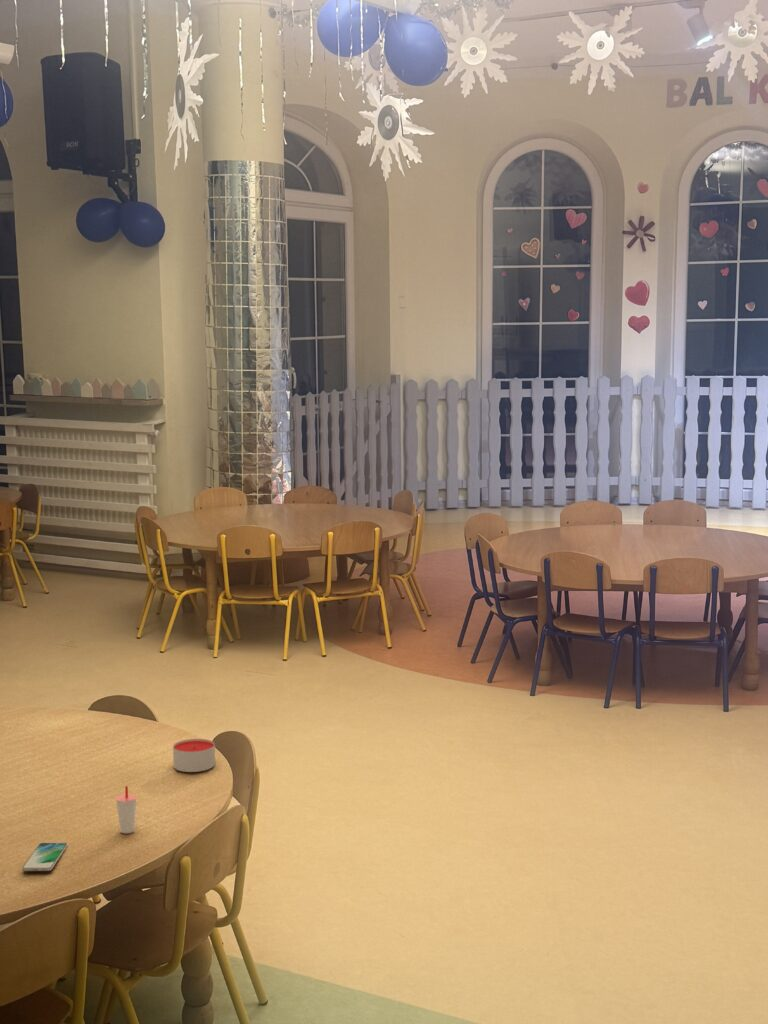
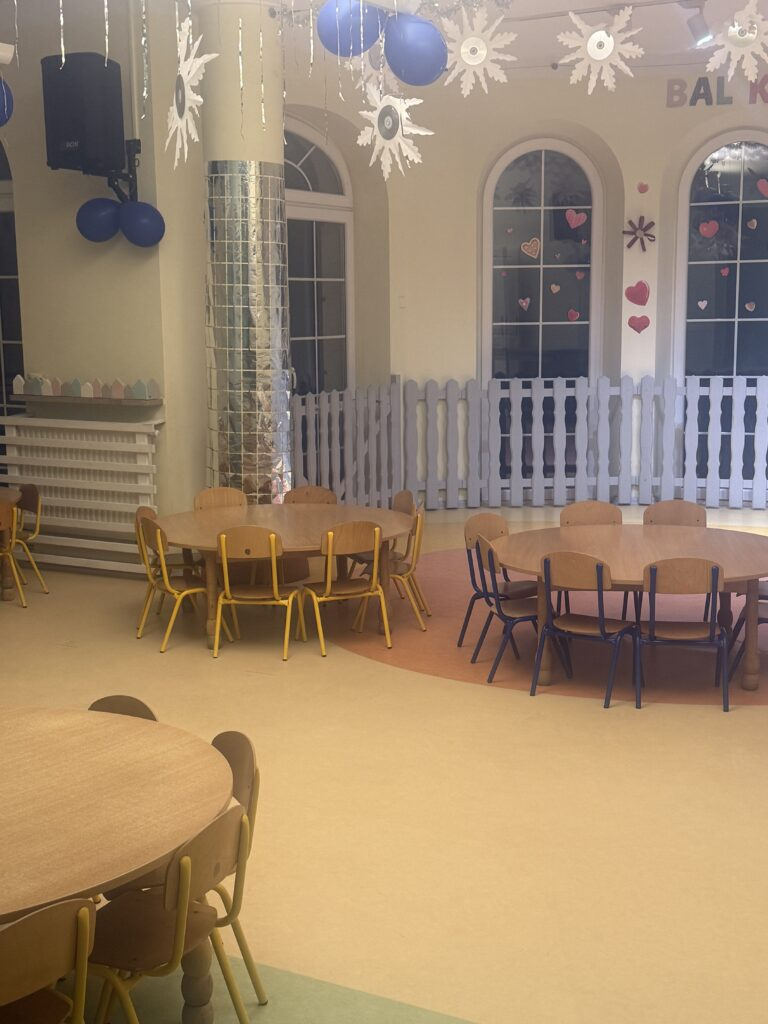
- cup [115,785,138,834]
- smartphone [21,842,68,872]
- candle [172,738,216,773]
